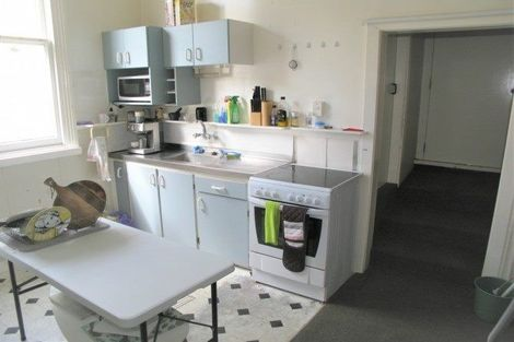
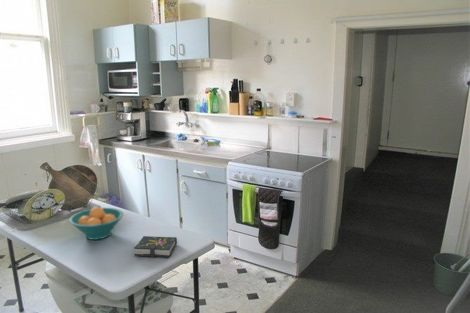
+ fruit bowl [68,206,124,241]
+ book [133,235,178,258]
